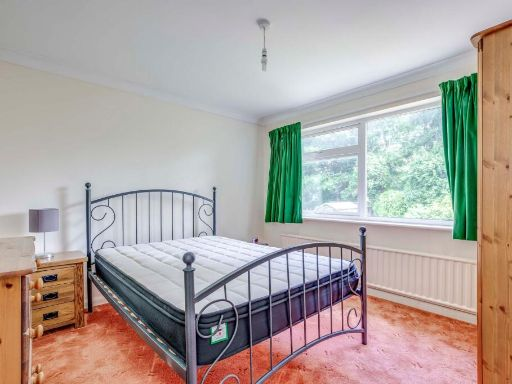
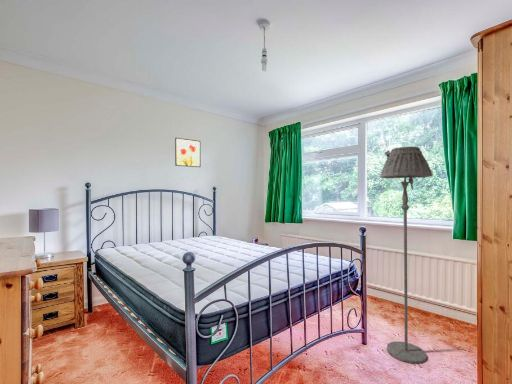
+ wall art [174,137,202,168]
+ floor lamp [379,146,433,365]
